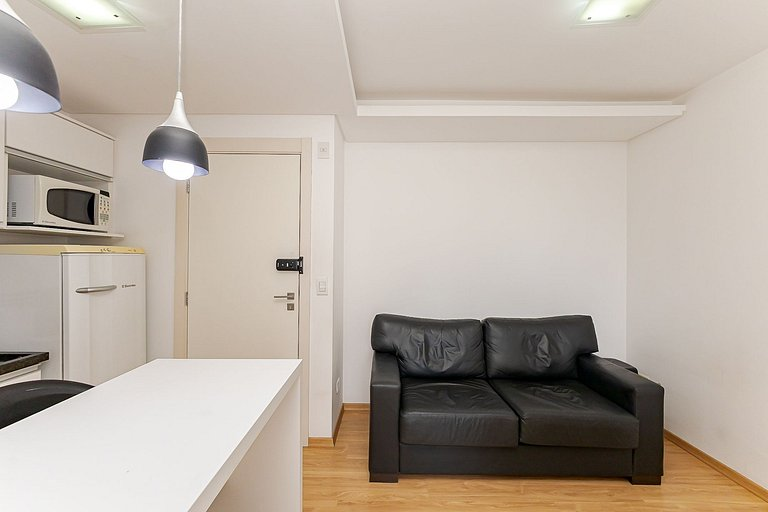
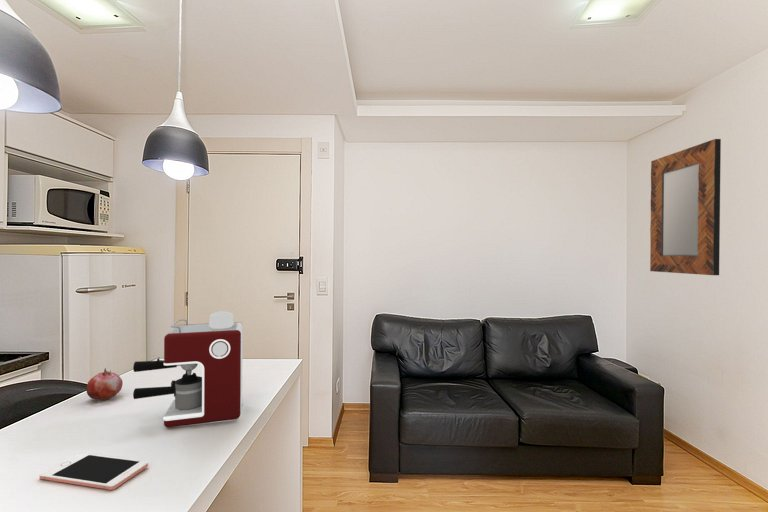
+ cell phone [39,452,149,491]
+ fruit [85,367,124,401]
+ coffee maker [132,310,244,429]
+ home mirror [649,138,722,276]
